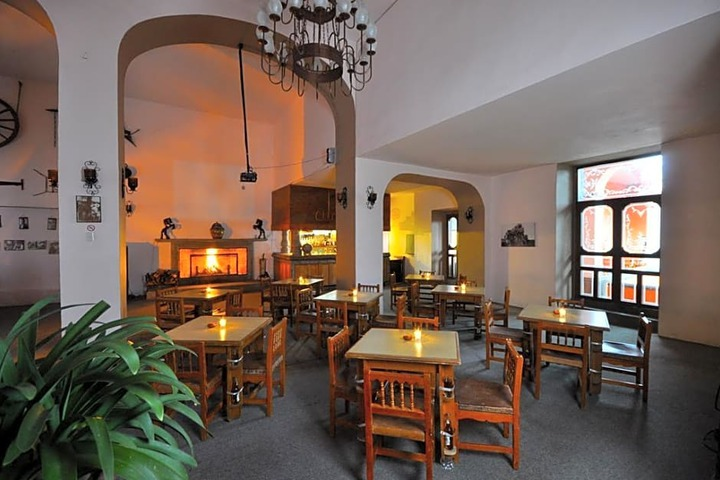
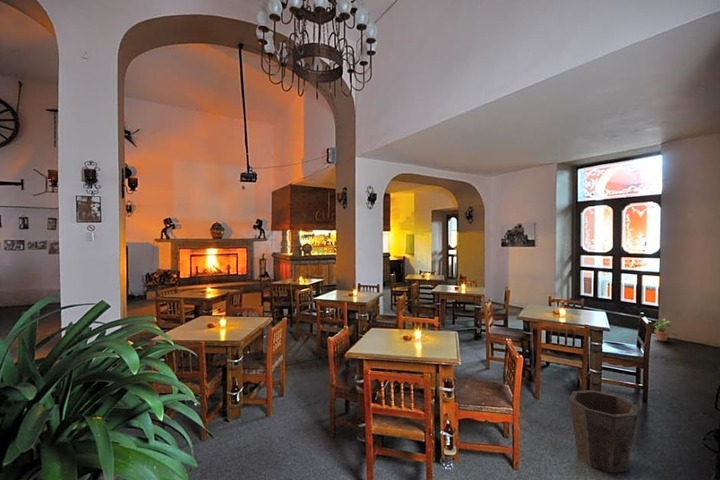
+ potted plant [653,318,672,342]
+ waste bin [568,389,639,474]
